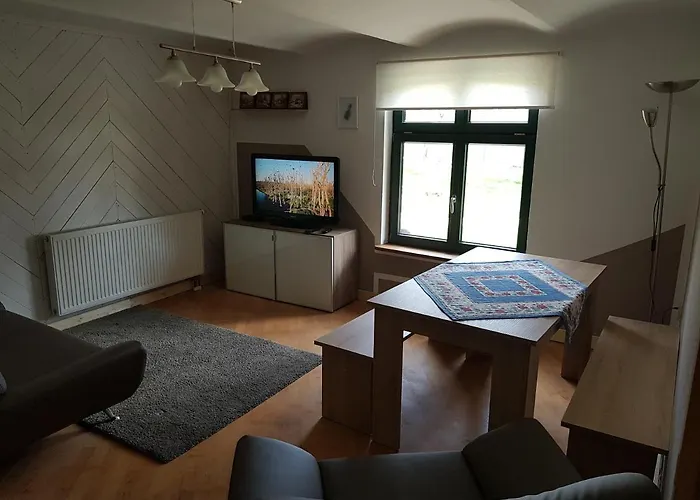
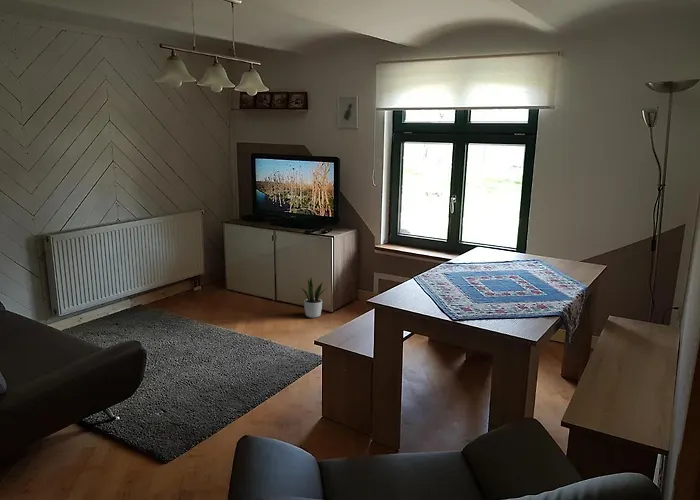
+ potted plant [300,277,326,319]
